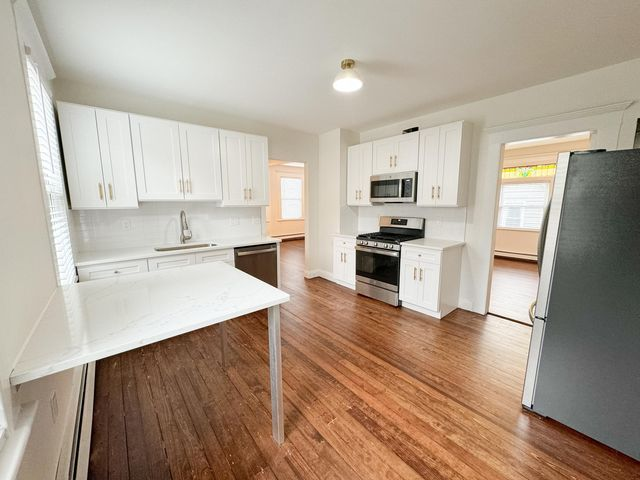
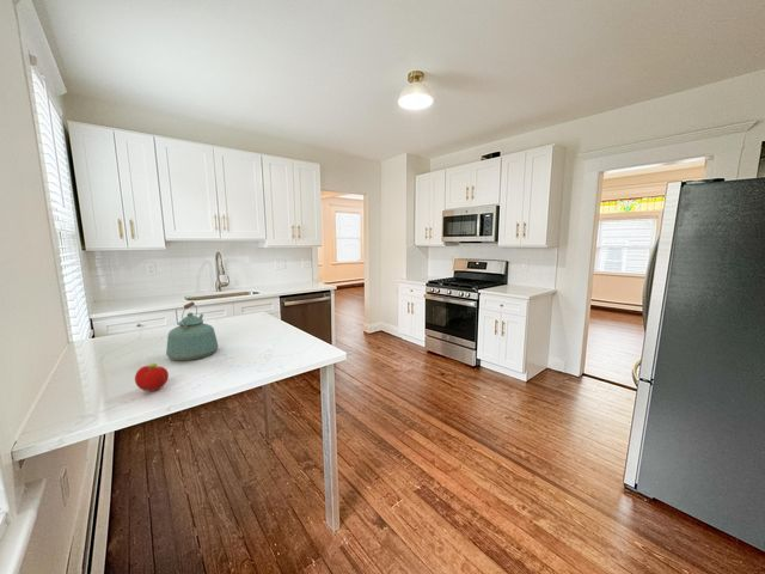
+ kettle [165,300,220,361]
+ fruit [134,362,170,392]
